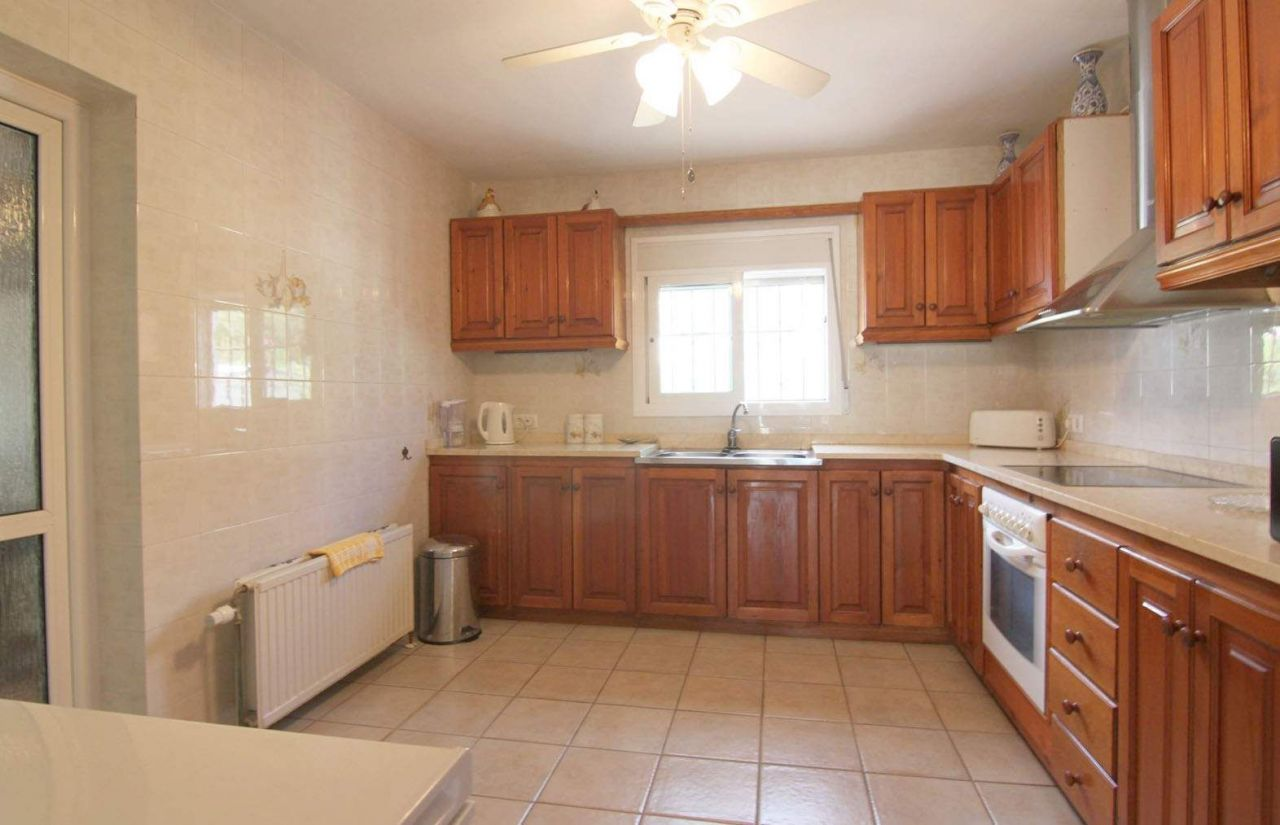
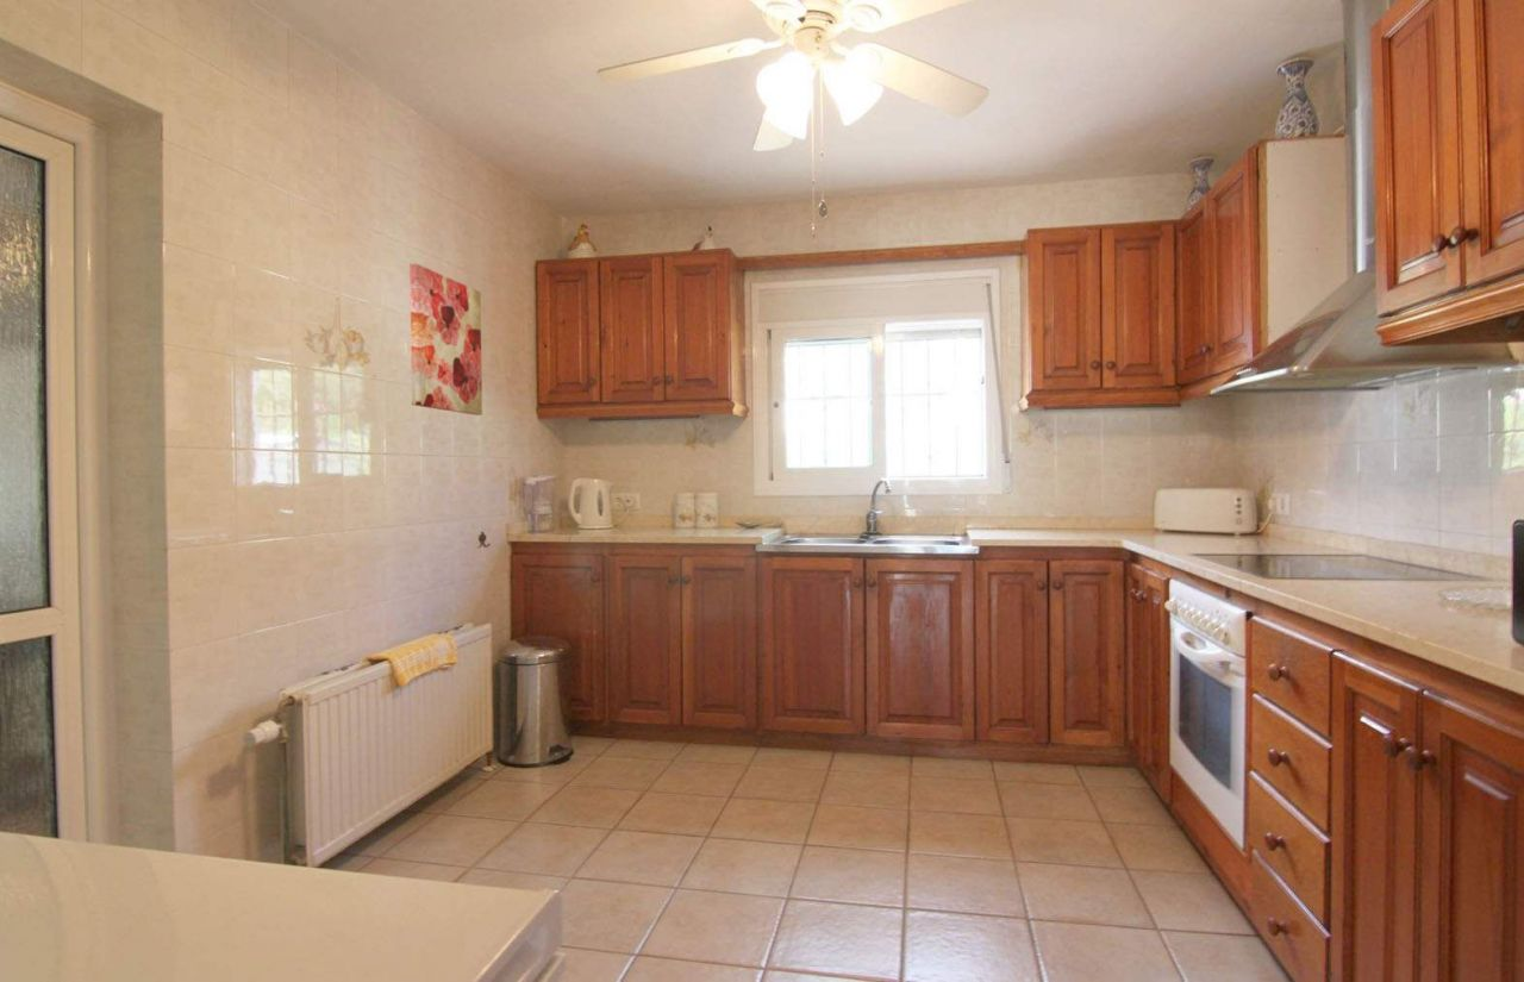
+ wall art [408,263,483,417]
